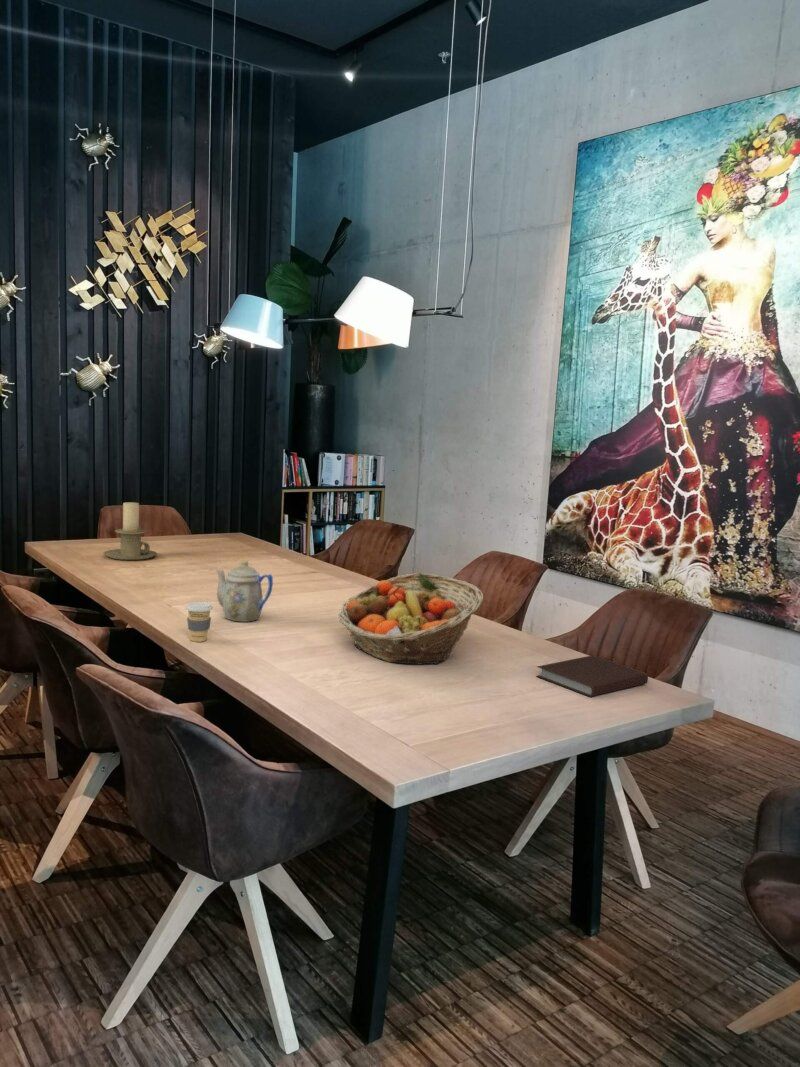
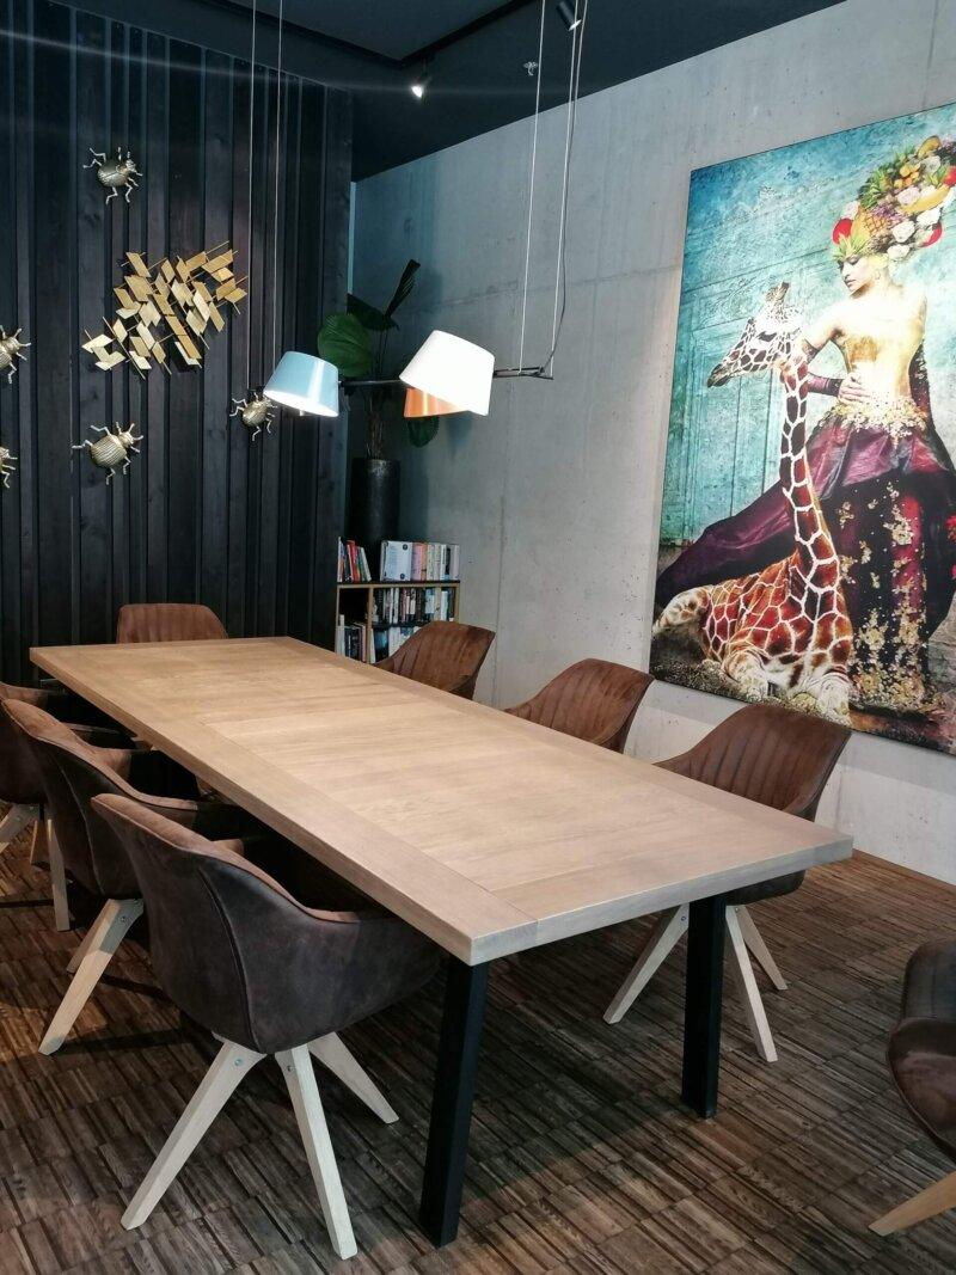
- fruit basket [338,572,484,666]
- coffee cup [184,601,214,643]
- teapot [215,559,274,623]
- notebook [535,654,649,698]
- candle holder [102,501,158,561]
